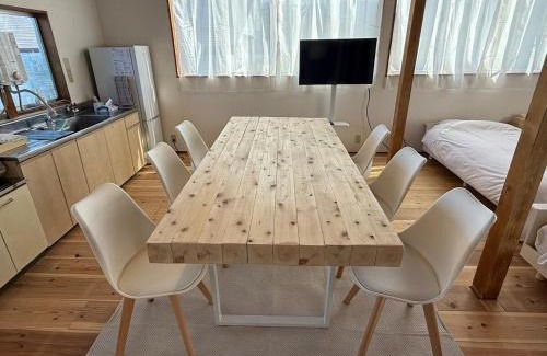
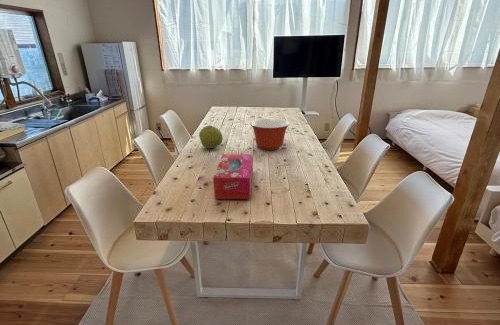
+ mixing bowl [249,118,291,151]
+ fruit [198,125,224,149]
+ tissue box [212,153,254,200]
